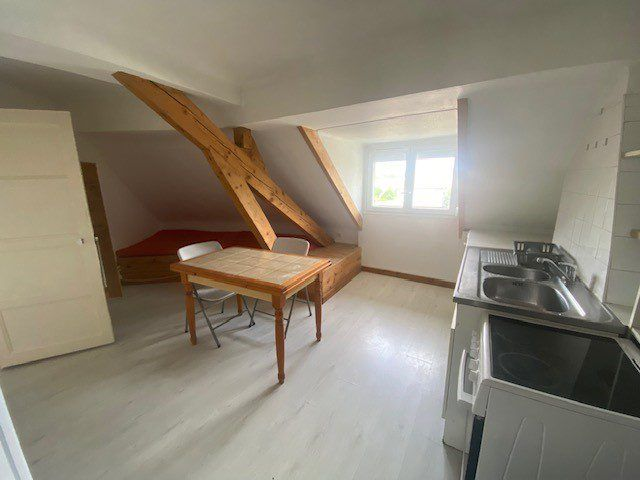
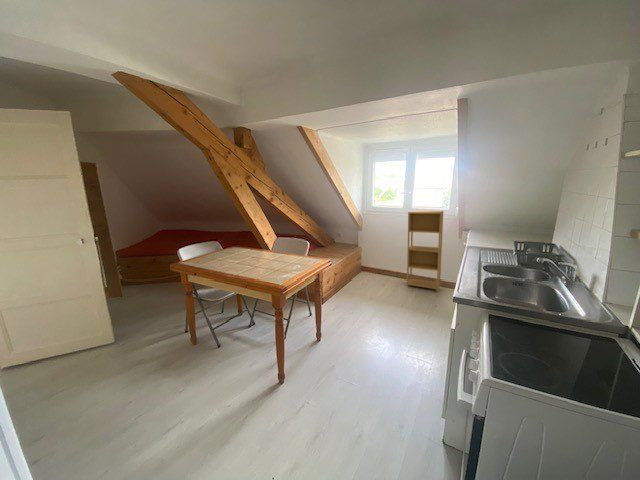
+ shelving unit [406,210,444,292]
